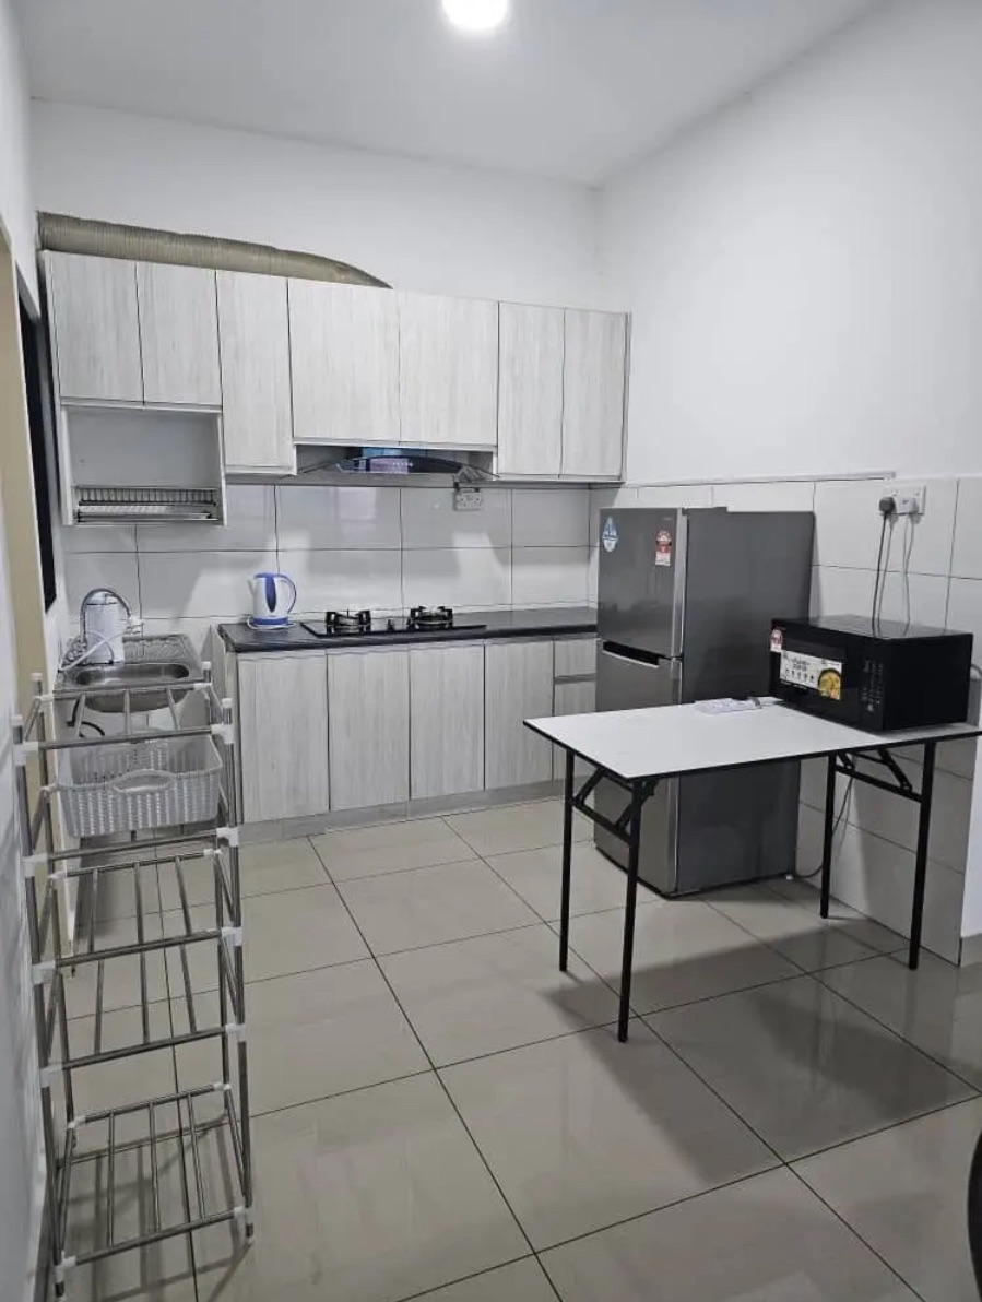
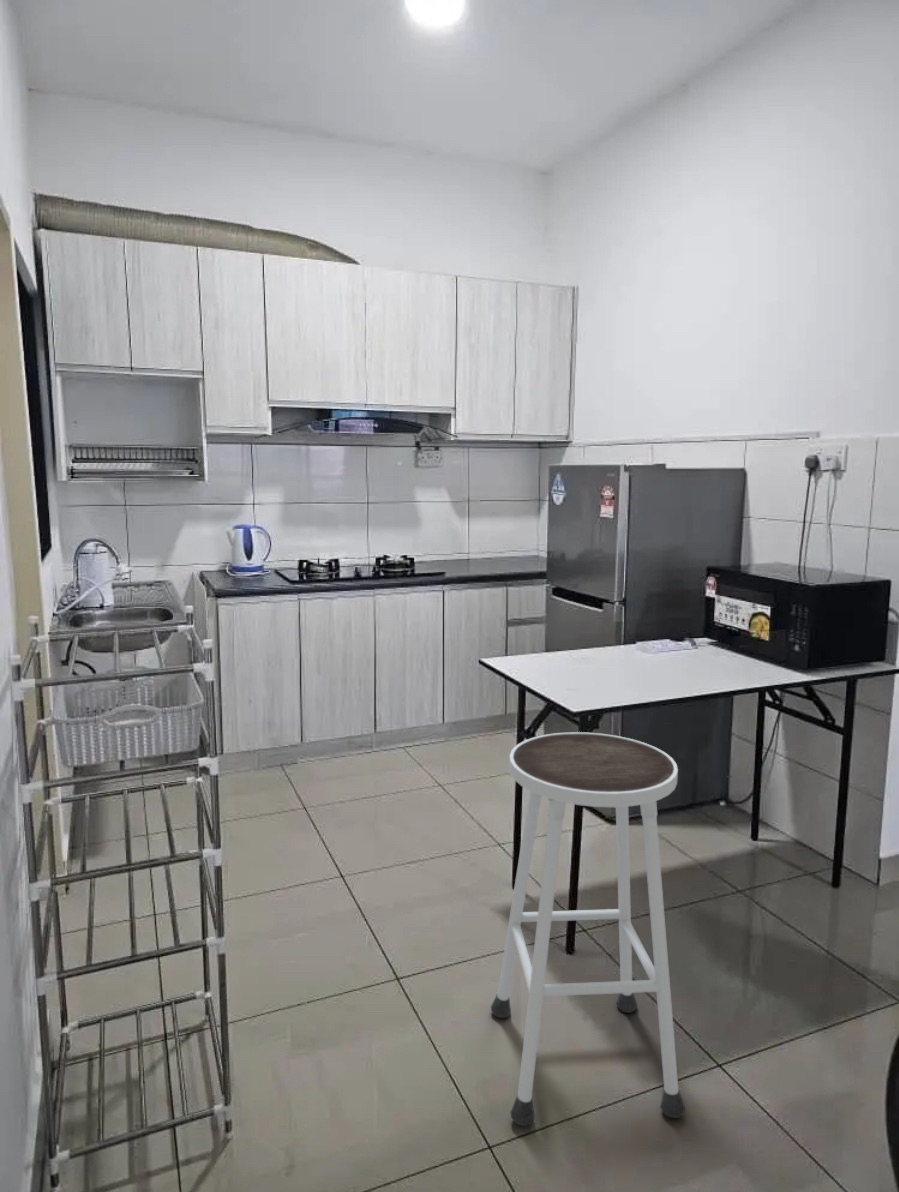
+ stool [490,731,686,1127]
